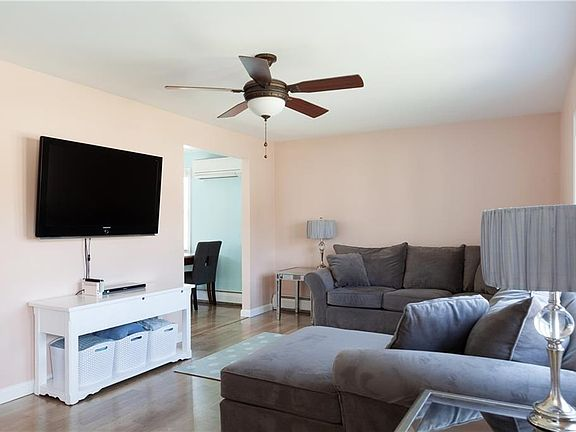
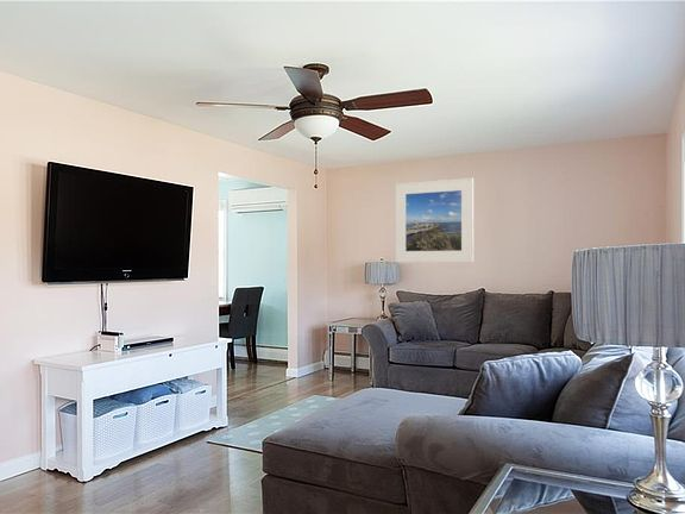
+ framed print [395,177,475,263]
